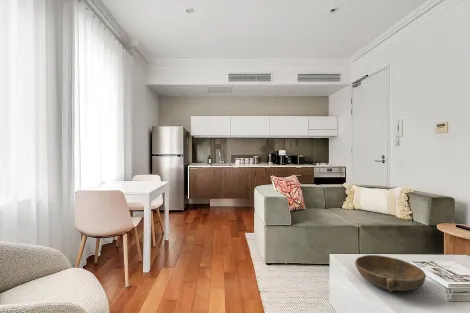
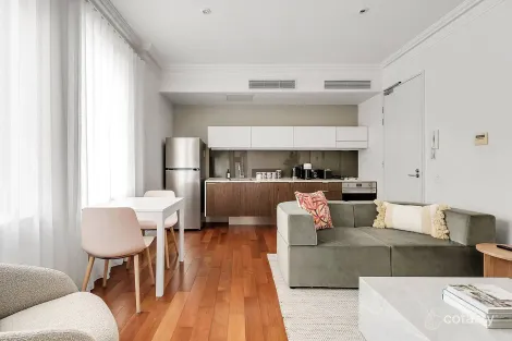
- bowl [354,254,427,292]
